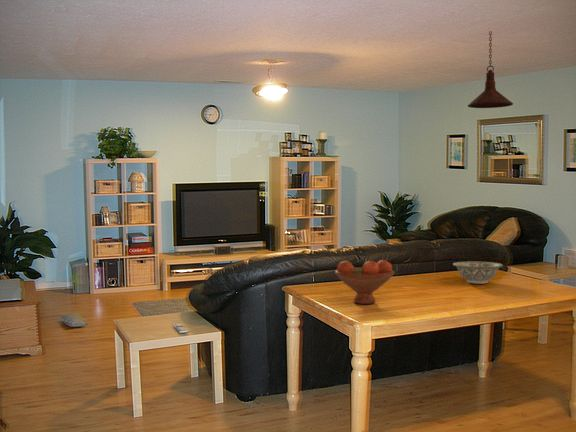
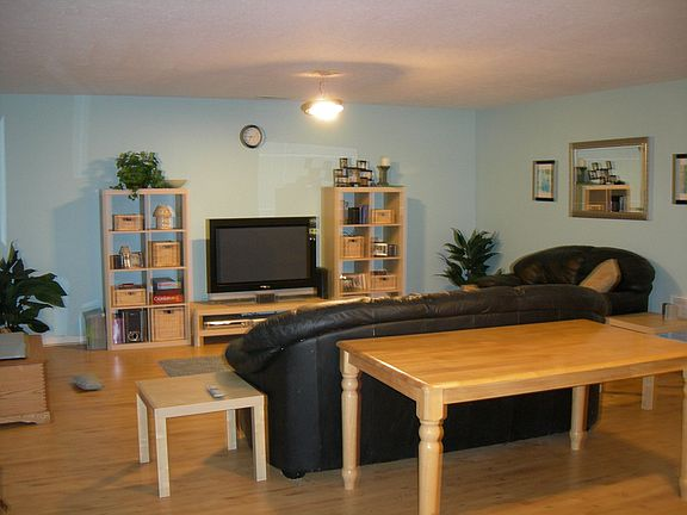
- fruit bowl [334,259,395,305]
- decorative bowl [452,261,504,285]
- pendant light [467,30,514,109]
